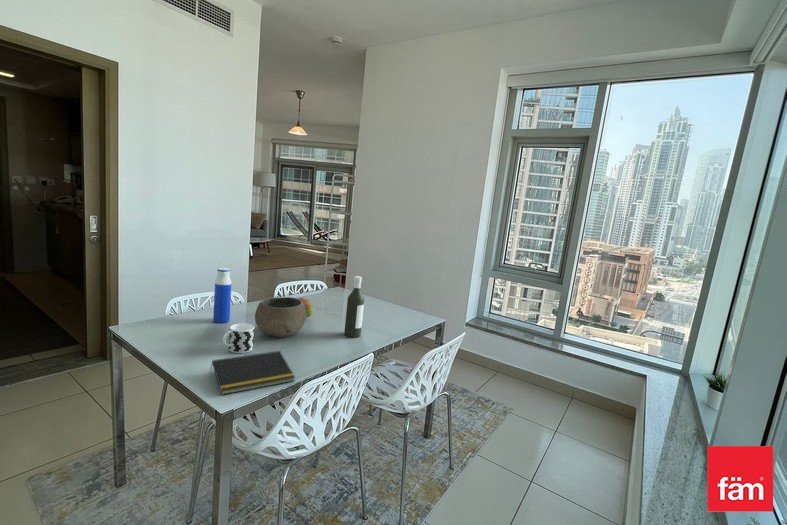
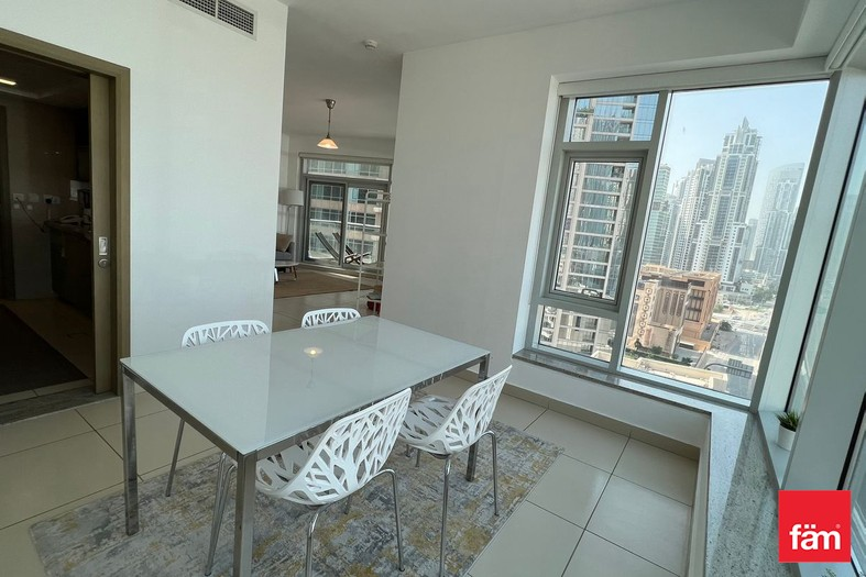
- notepad [209,350,296,396]
- fruit [297,297,315,318]
- bottle [343,275,365,338]
- cup [222,323,255,354]
- bowl [254,296,307,338]
- water bottle [212,267,232,324]
